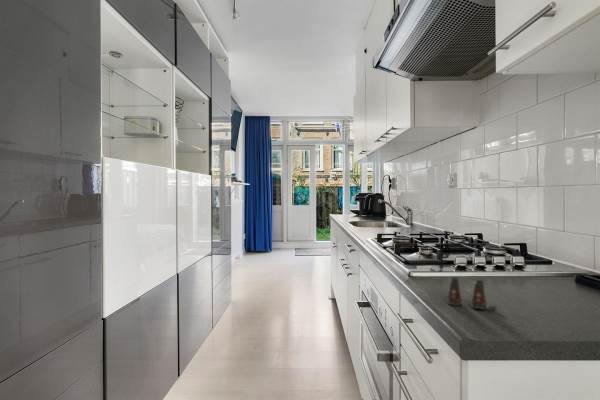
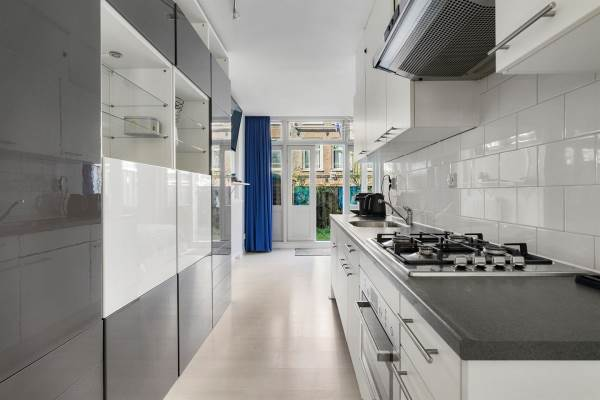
- salt shaker [446,276,498,311]
